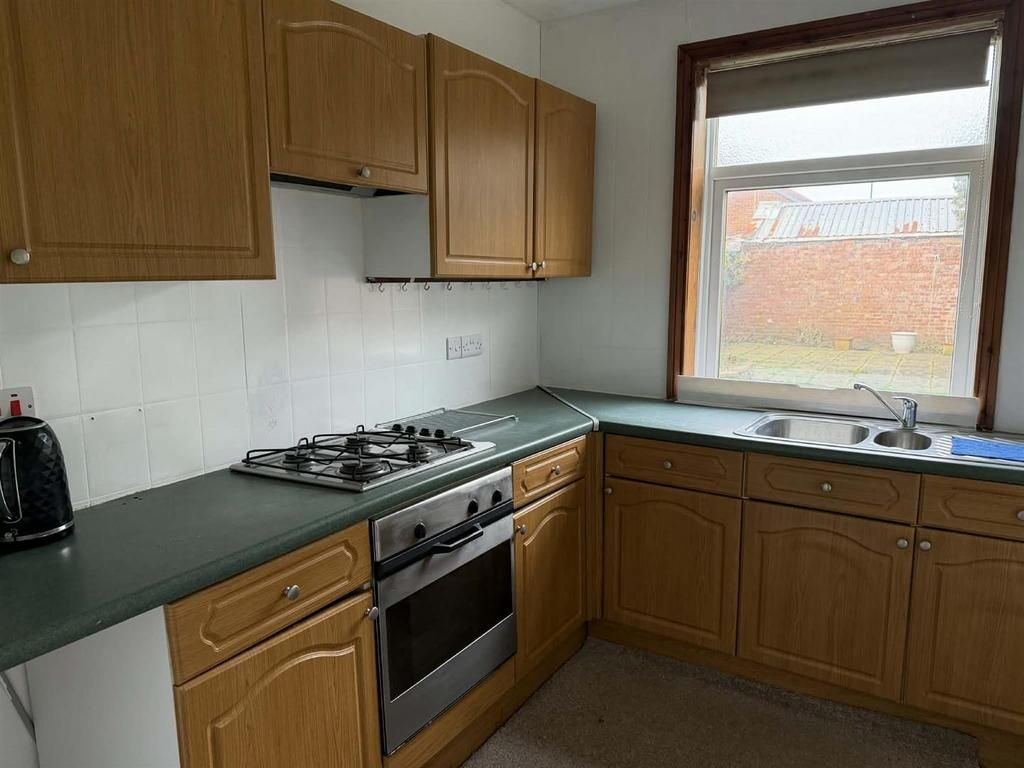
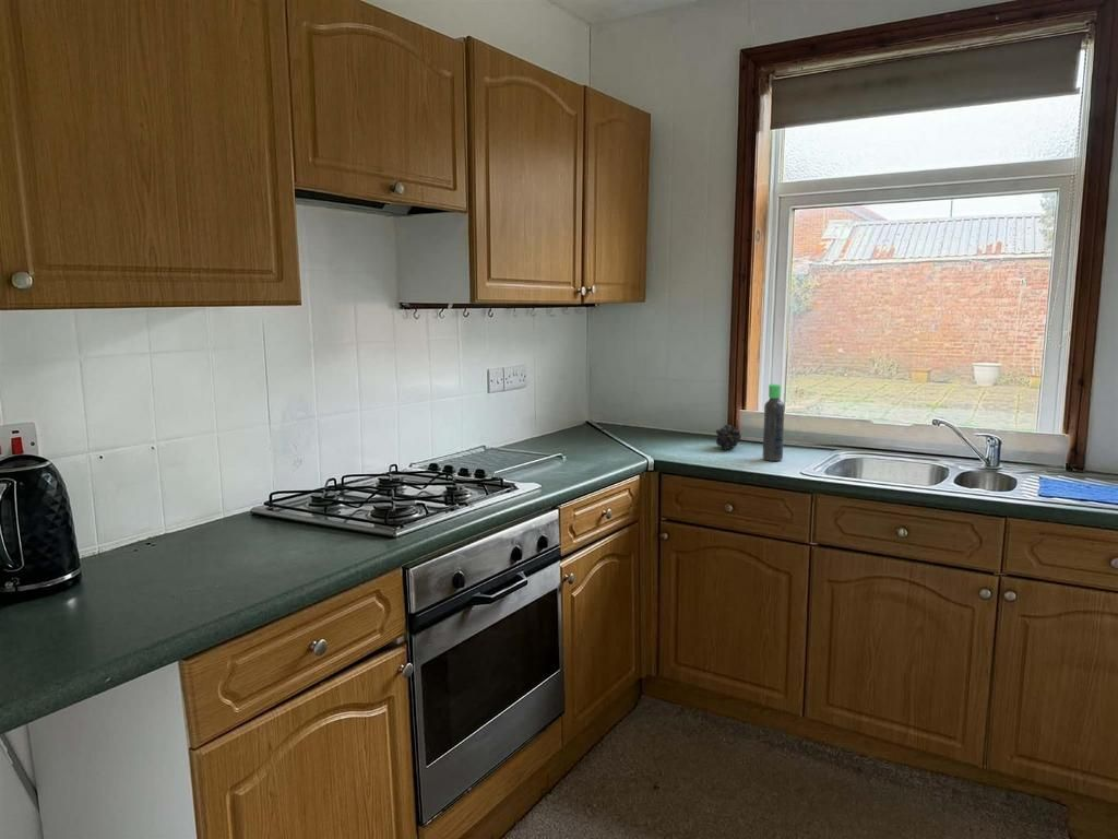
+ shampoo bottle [762,382,785,462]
+ fruit [715,424,742,450]
